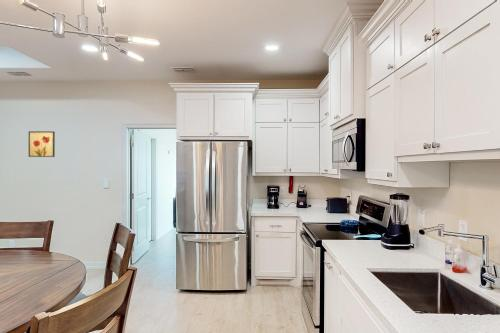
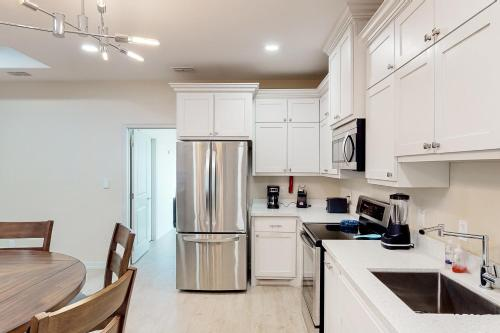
- wall art [28,130,56,158]
